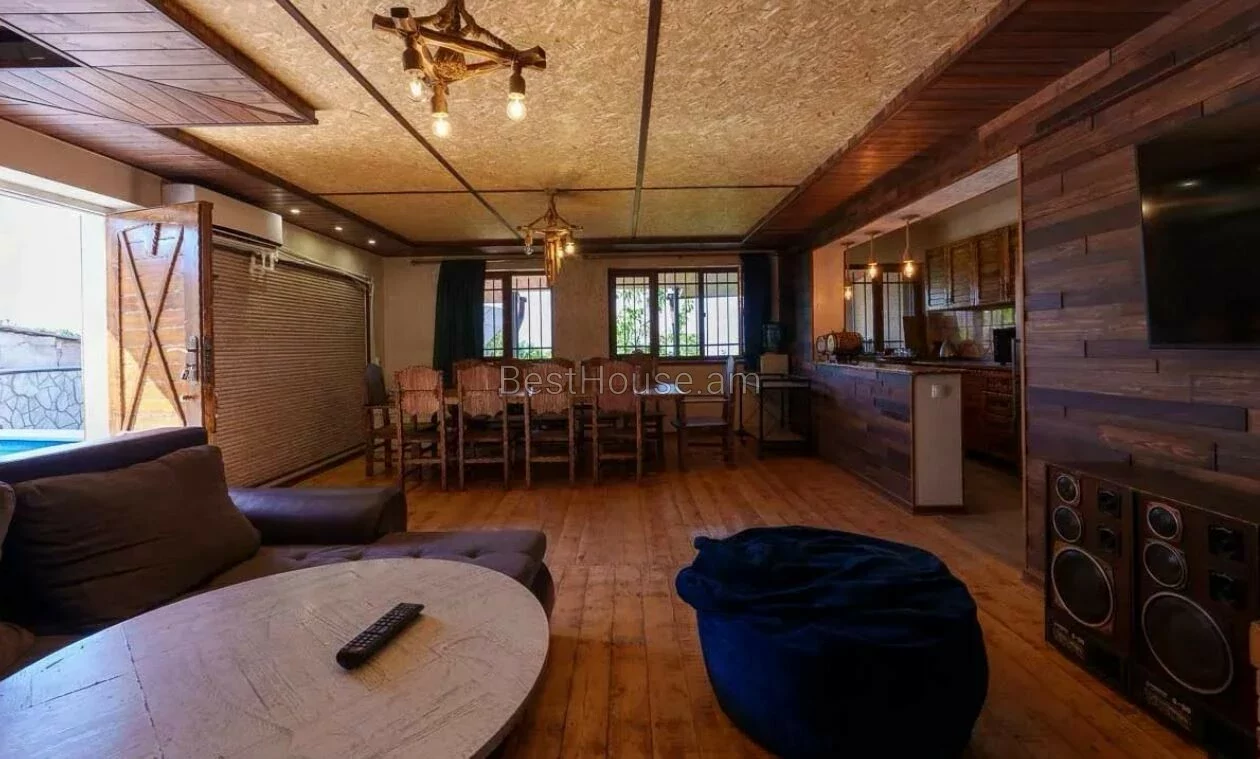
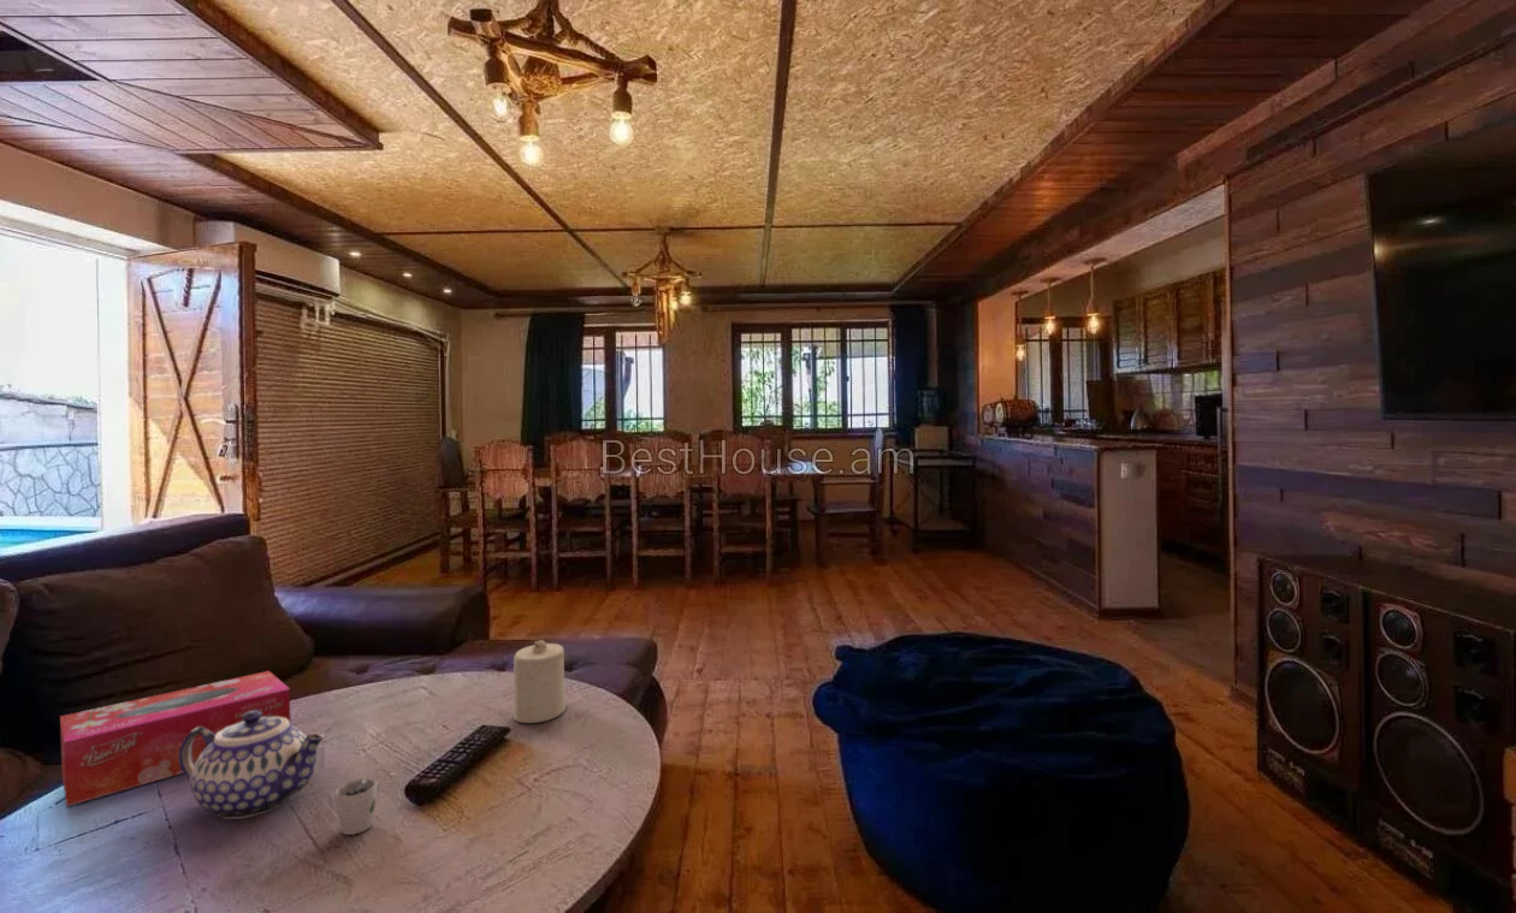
+ teapot [179,711,326,820]
+ candle [513,639,567,724]
+ tissue box [59,670,292,808]
+ cup [333,777,380,836]
